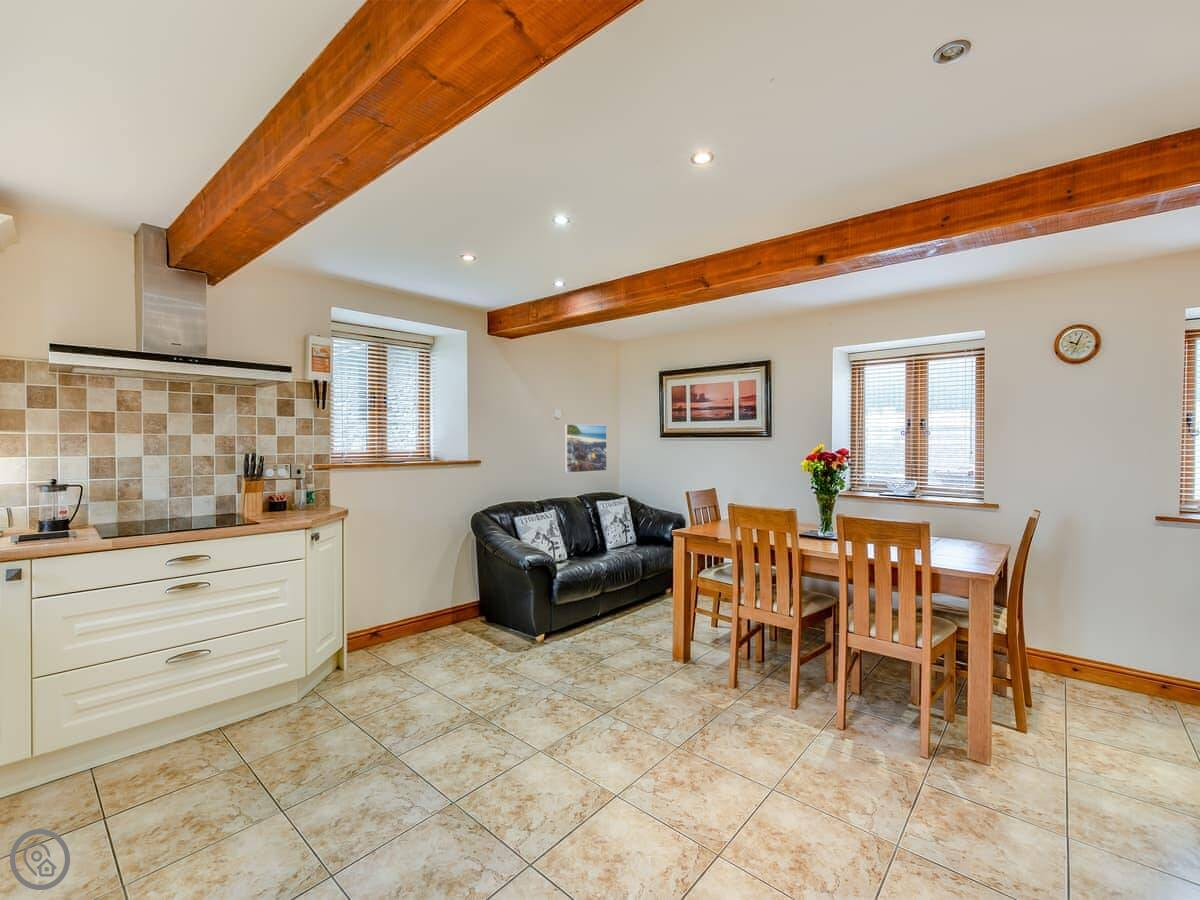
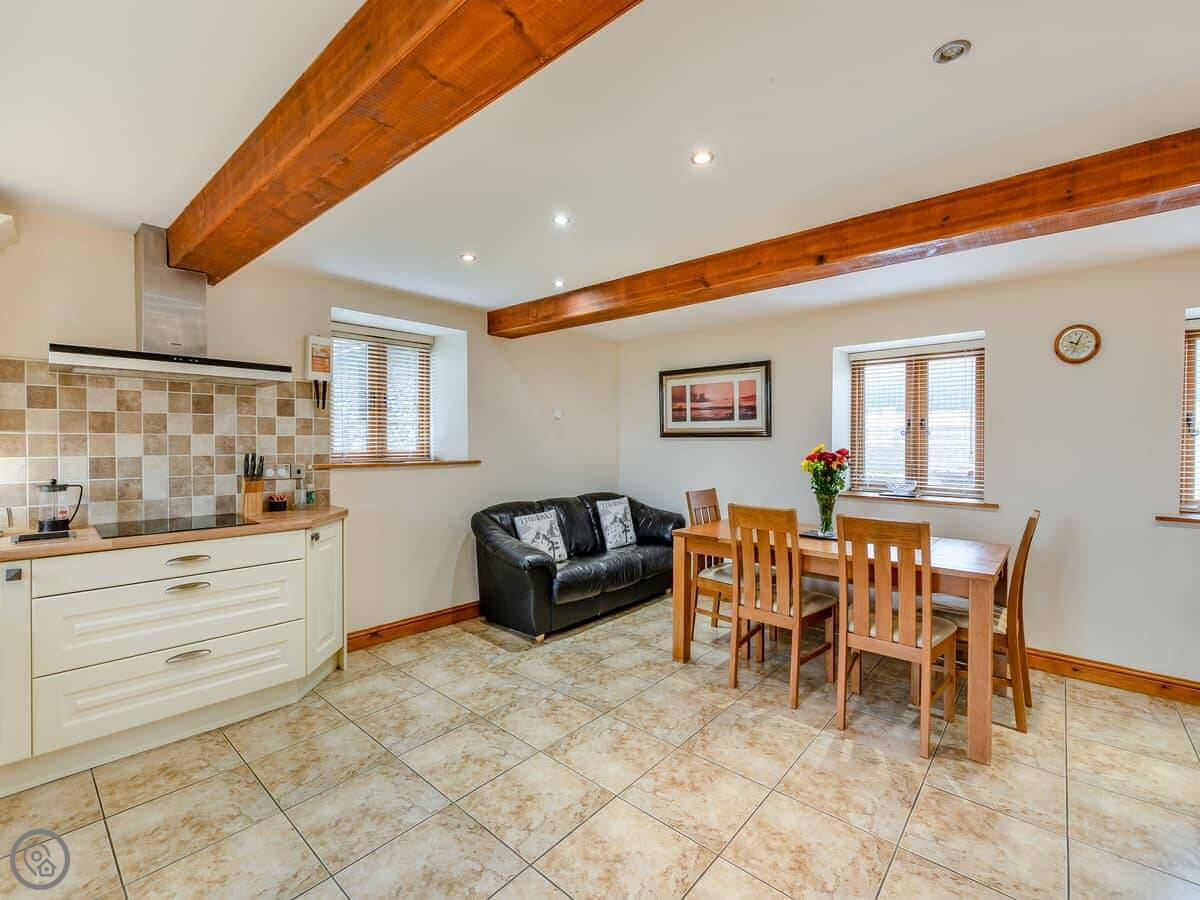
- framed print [564,423,608,474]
